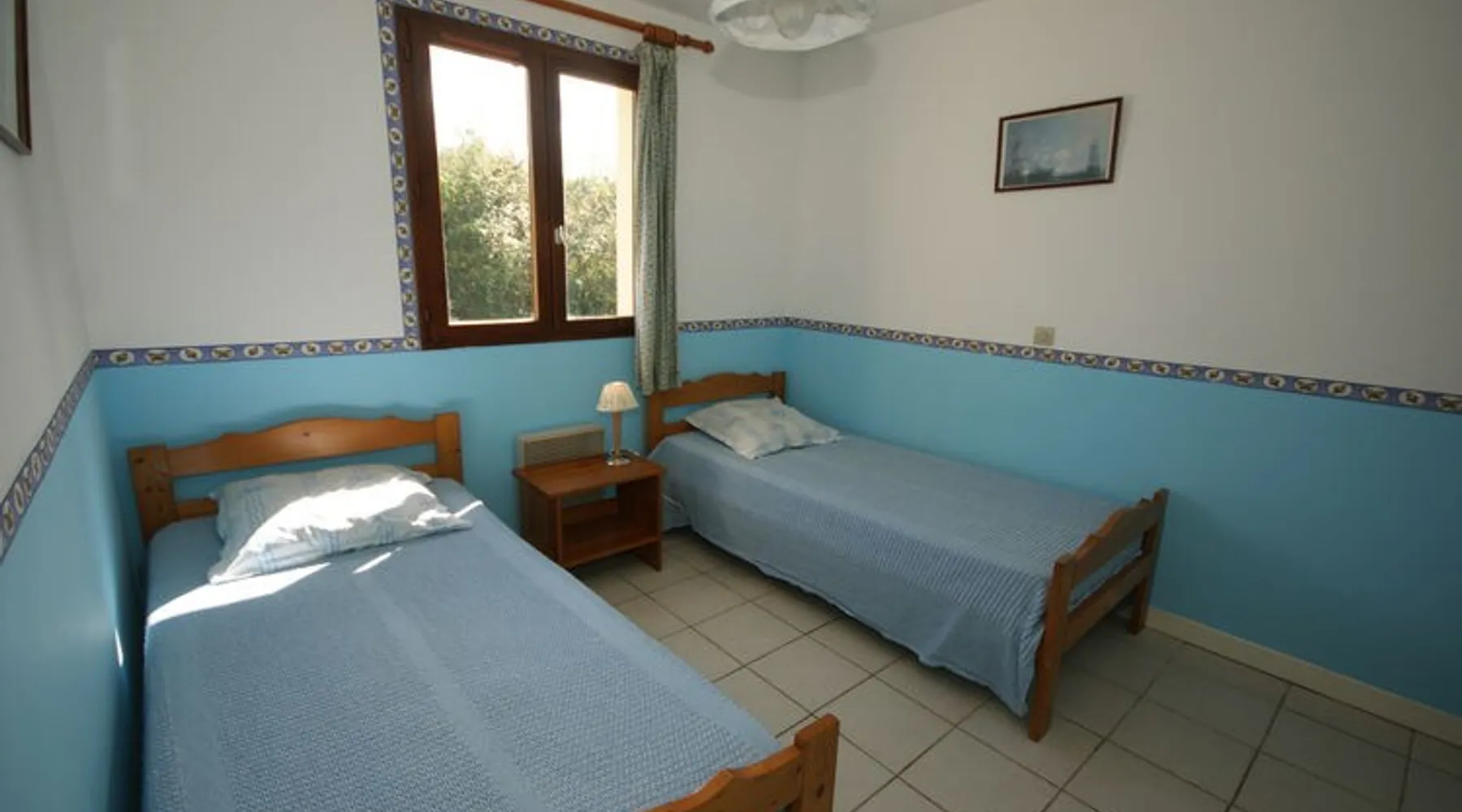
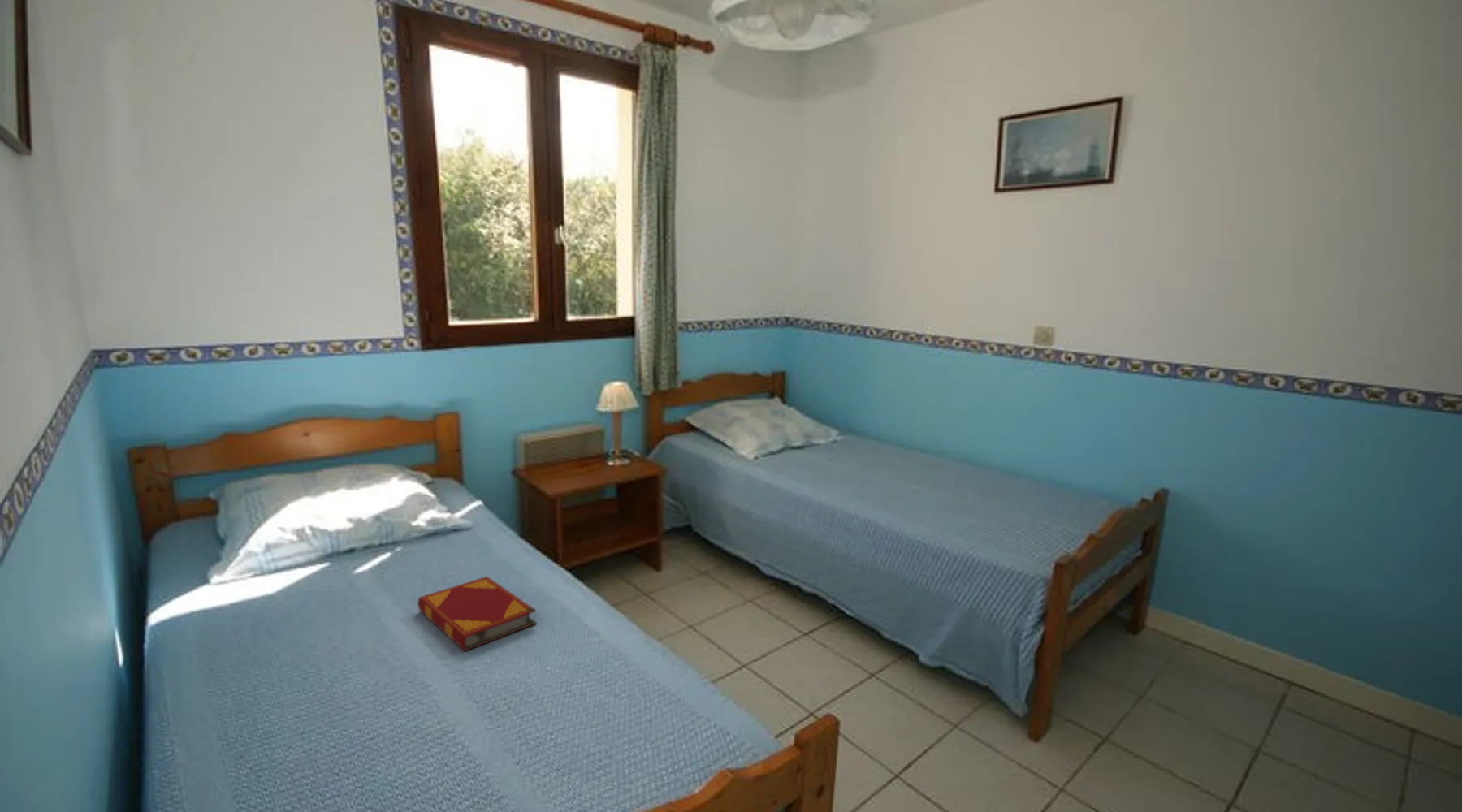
+ hardback book [417,576,537,652]
